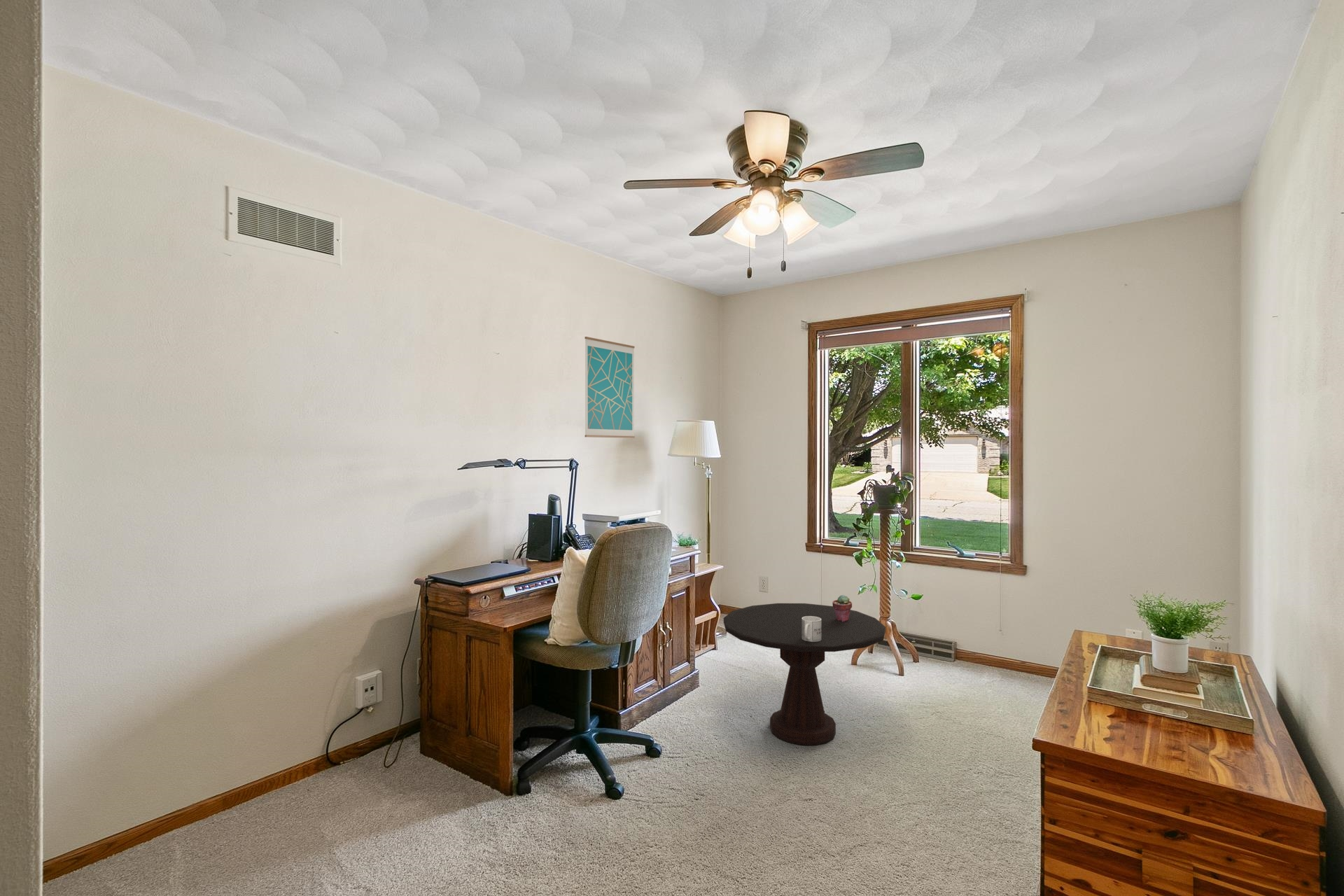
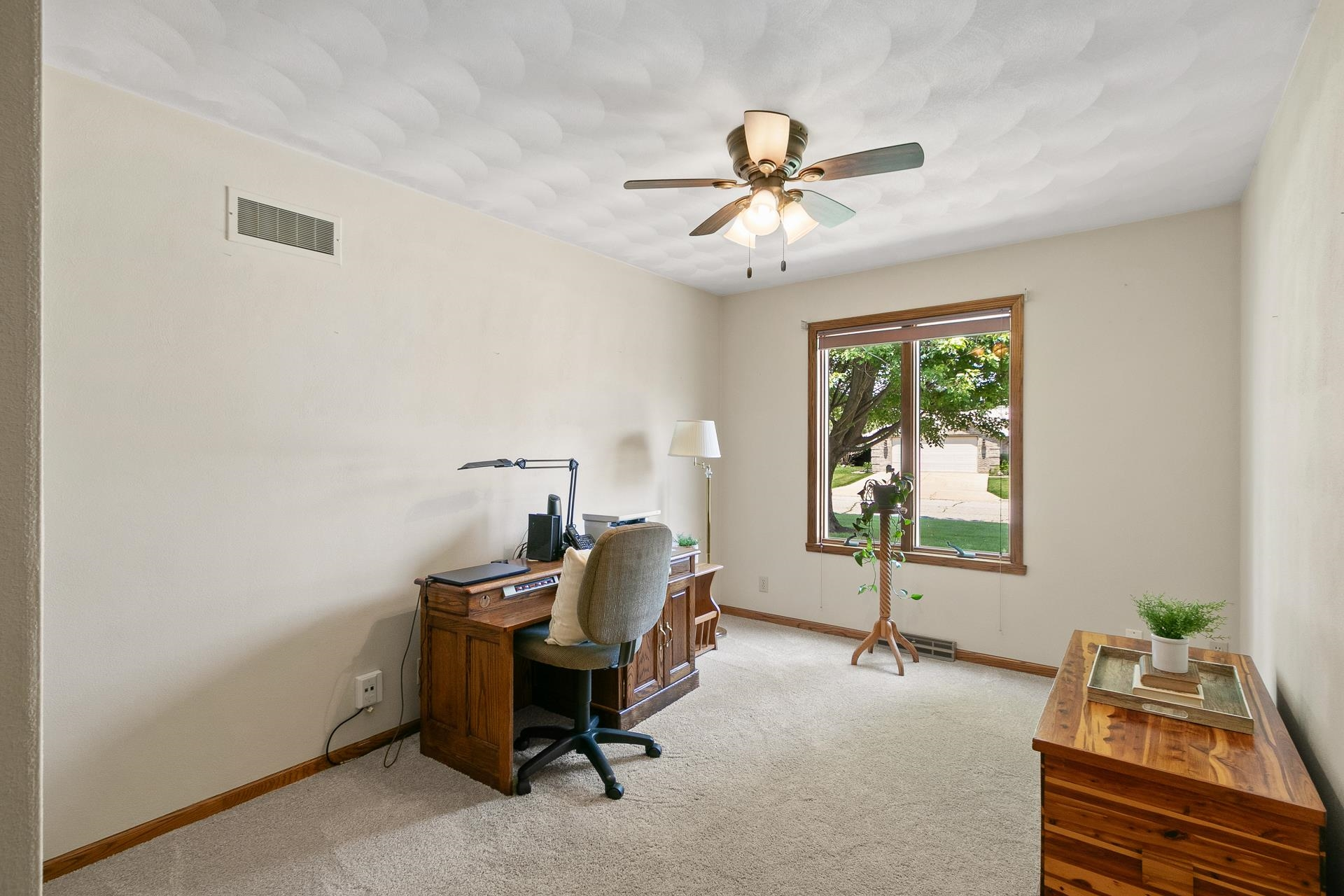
- potted succulent [832,594,853,622]
- side table [723,603,886,746]
- wall art [584,336,636,439]
- mug [802,616,821,642]
